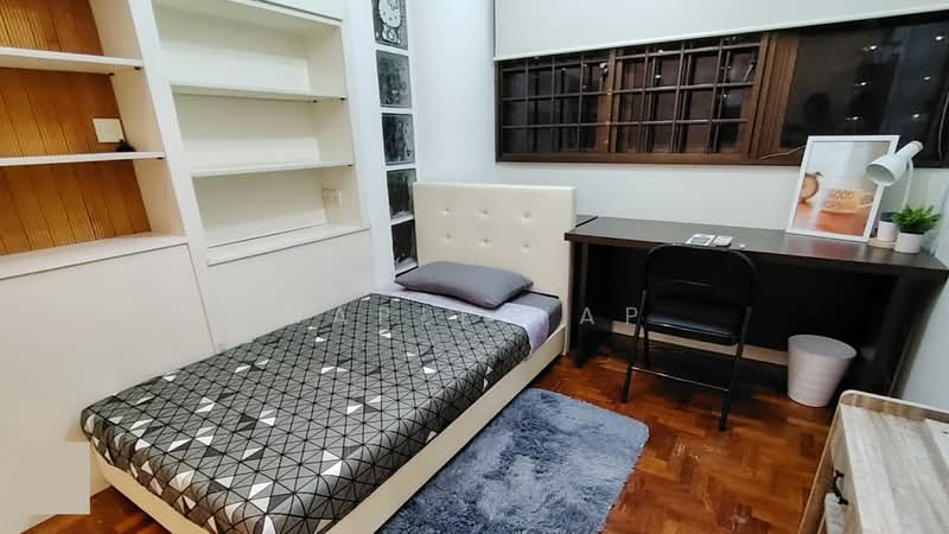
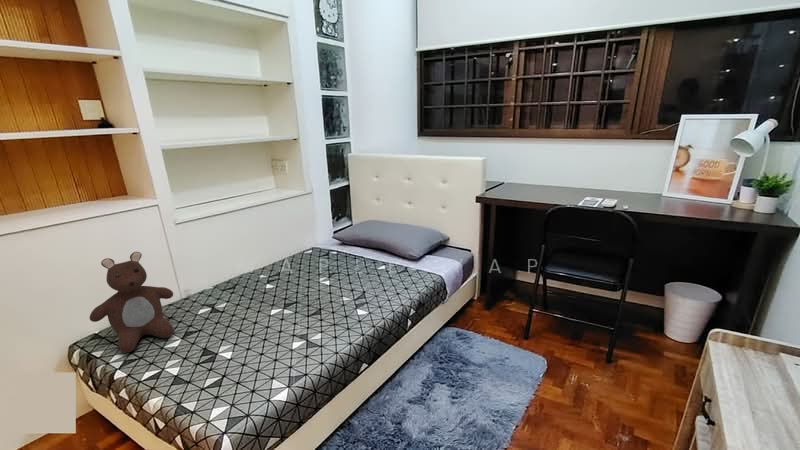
+ teddy bear [89,251,175,354]
